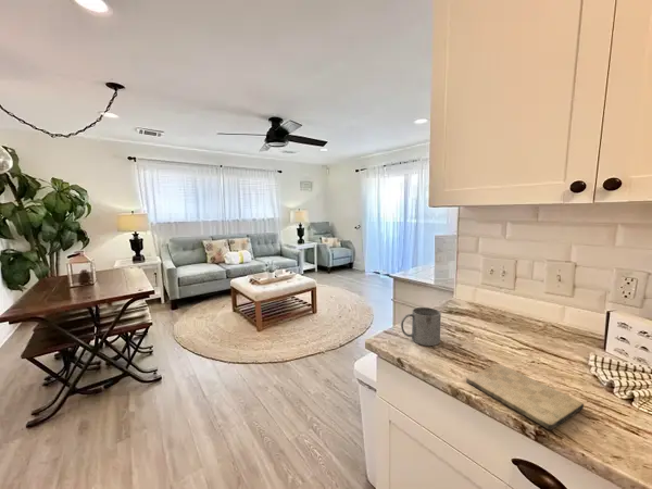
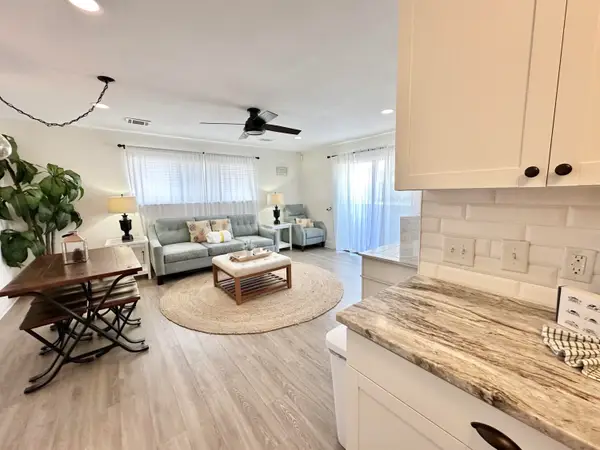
- mug [400,306,442,347]
- cutting board [465,363,585,431]
